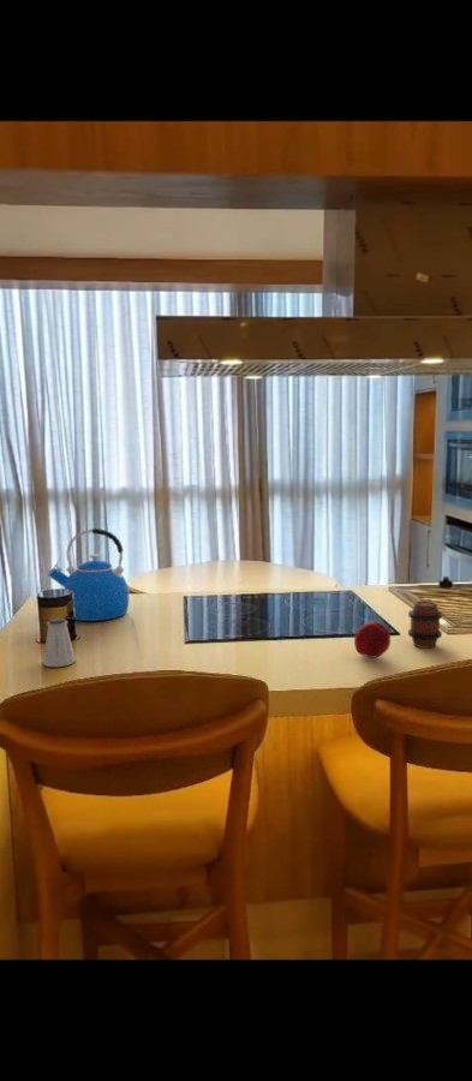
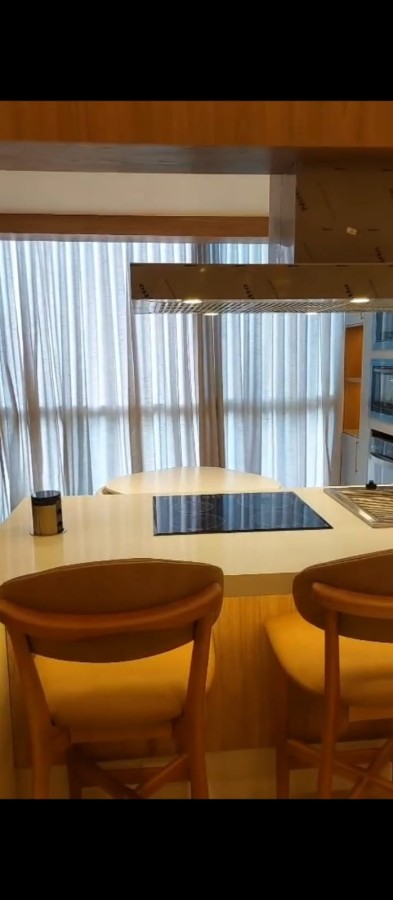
- kettle [47,527,130,622]
- peach [353,621,392,659]
- saltshaker [42,616,77,668]
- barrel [407,599,443,649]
